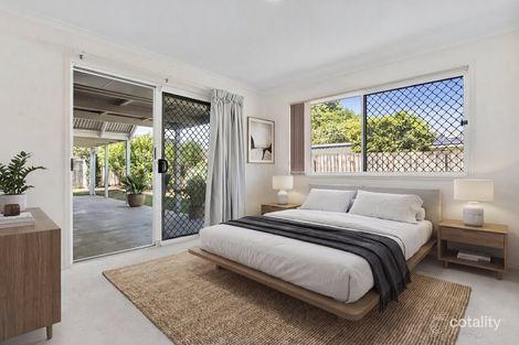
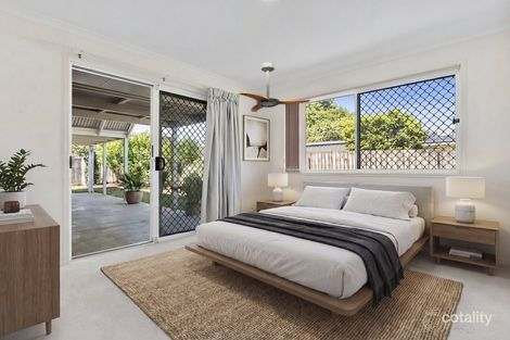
+ ceiling fan [237,61,311,113]
